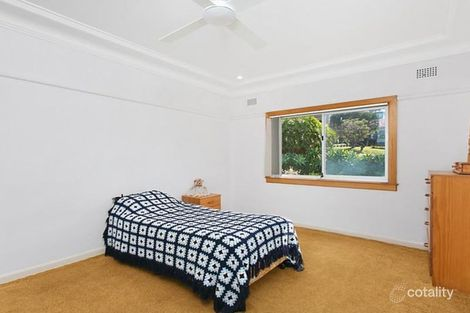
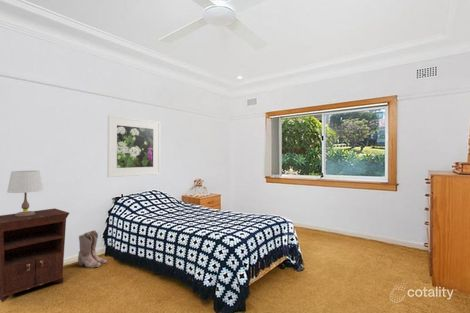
+ boots [77,229,108,269]
+ nightstand [0,207,70,303]
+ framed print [106,114,161,178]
+ table lamp [6,170,44,217]
